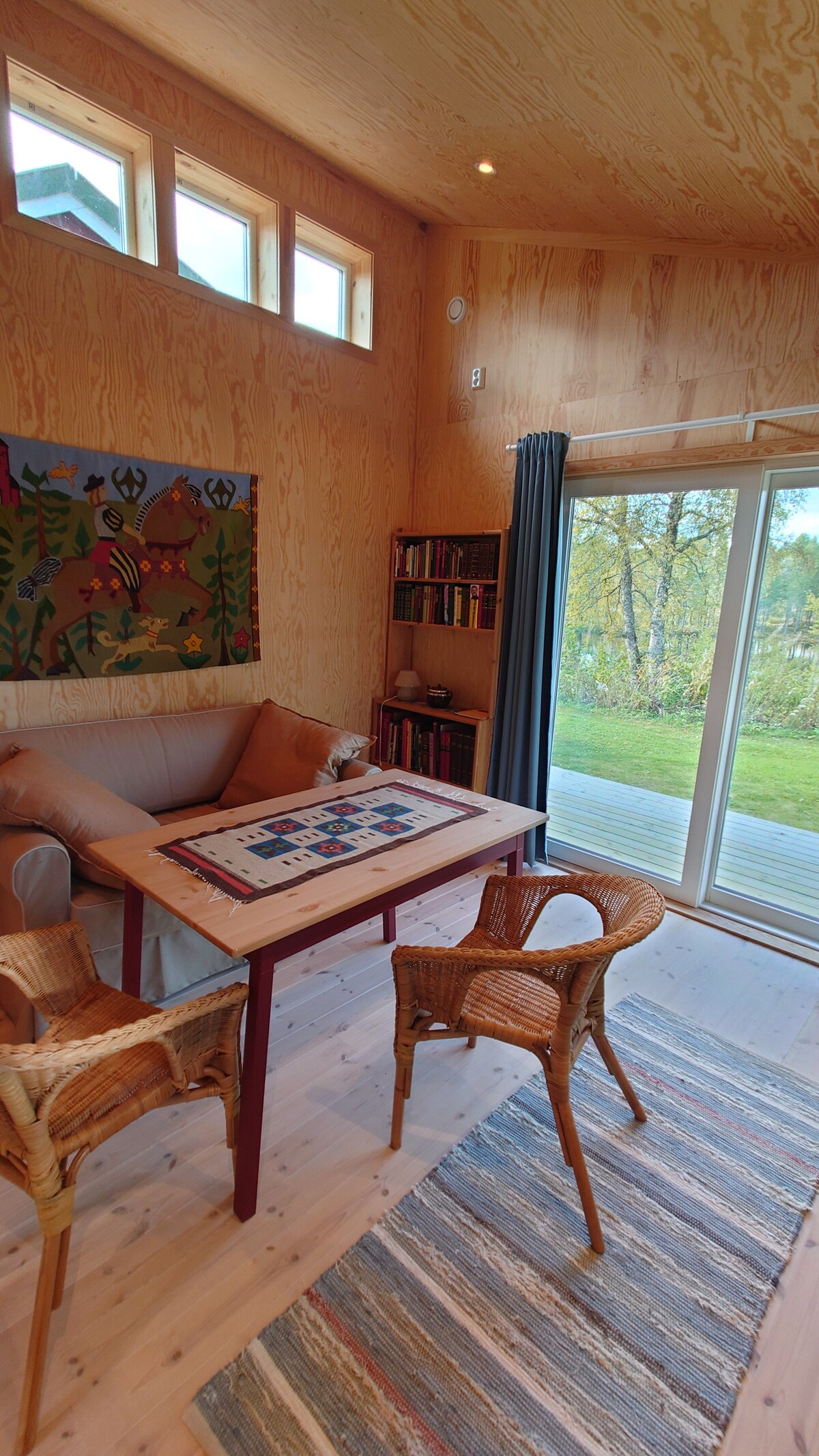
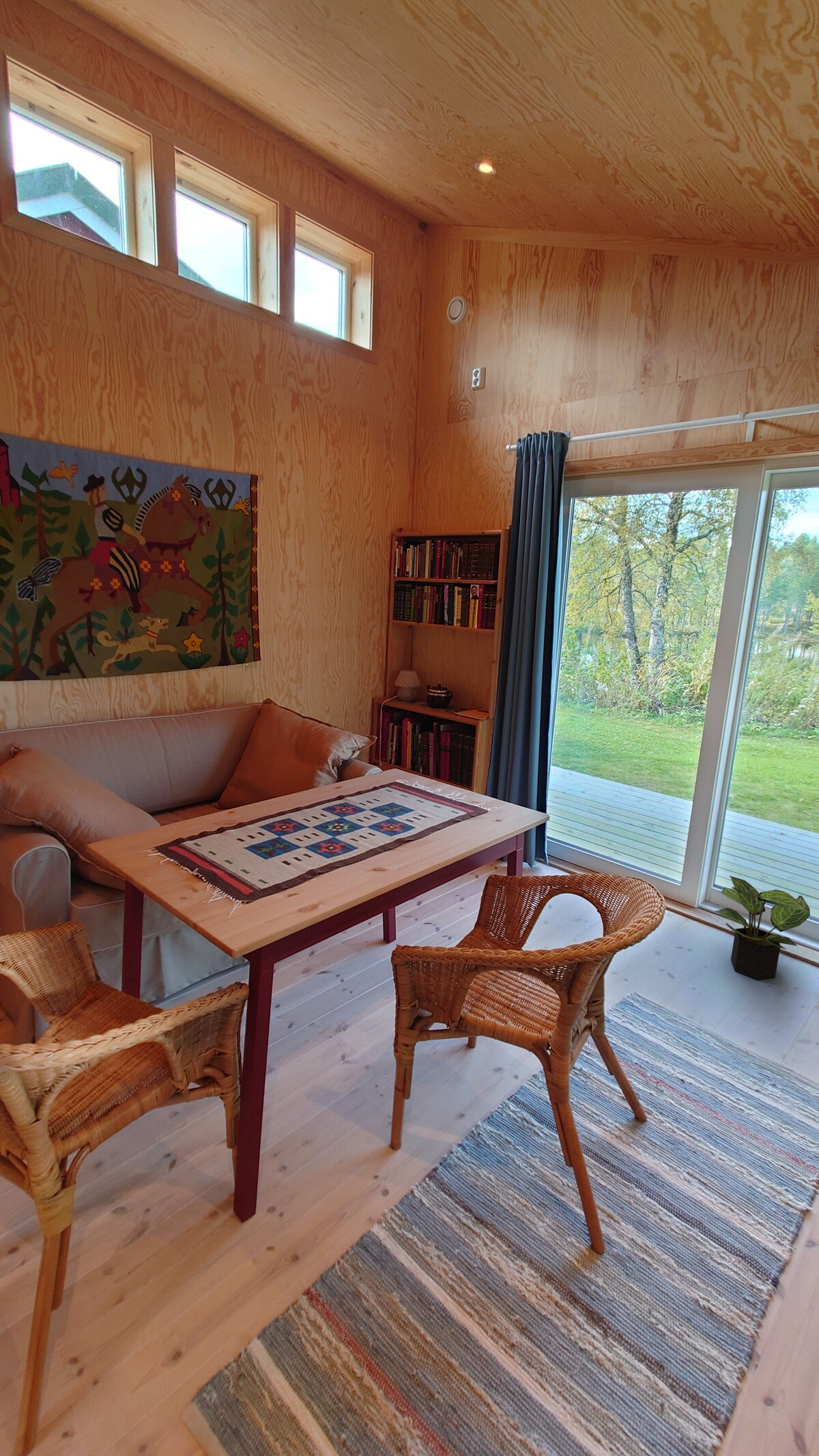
+ potted plant [715,875,811,981]
